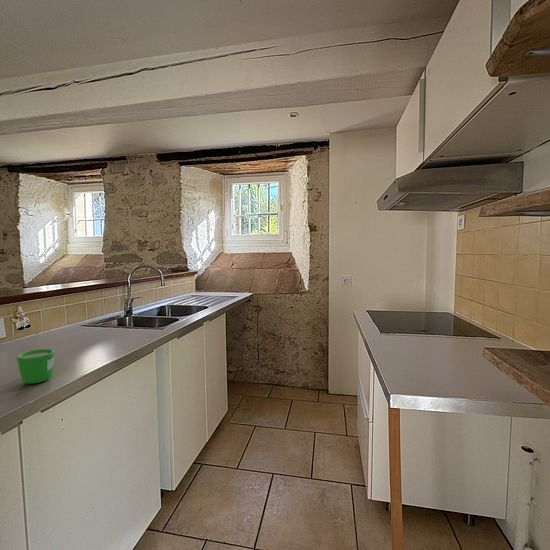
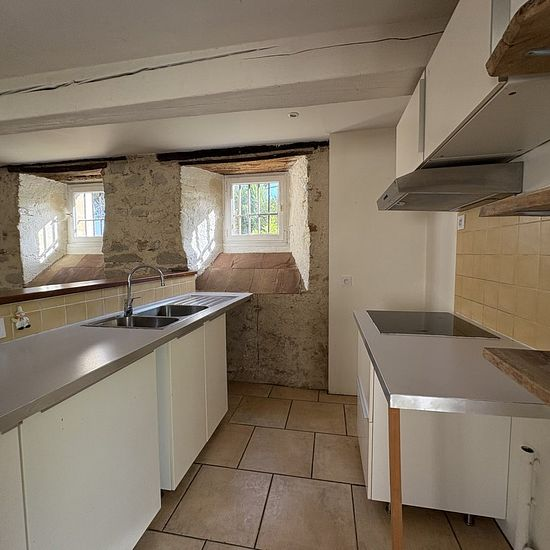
- mug [16,348,55,385]
